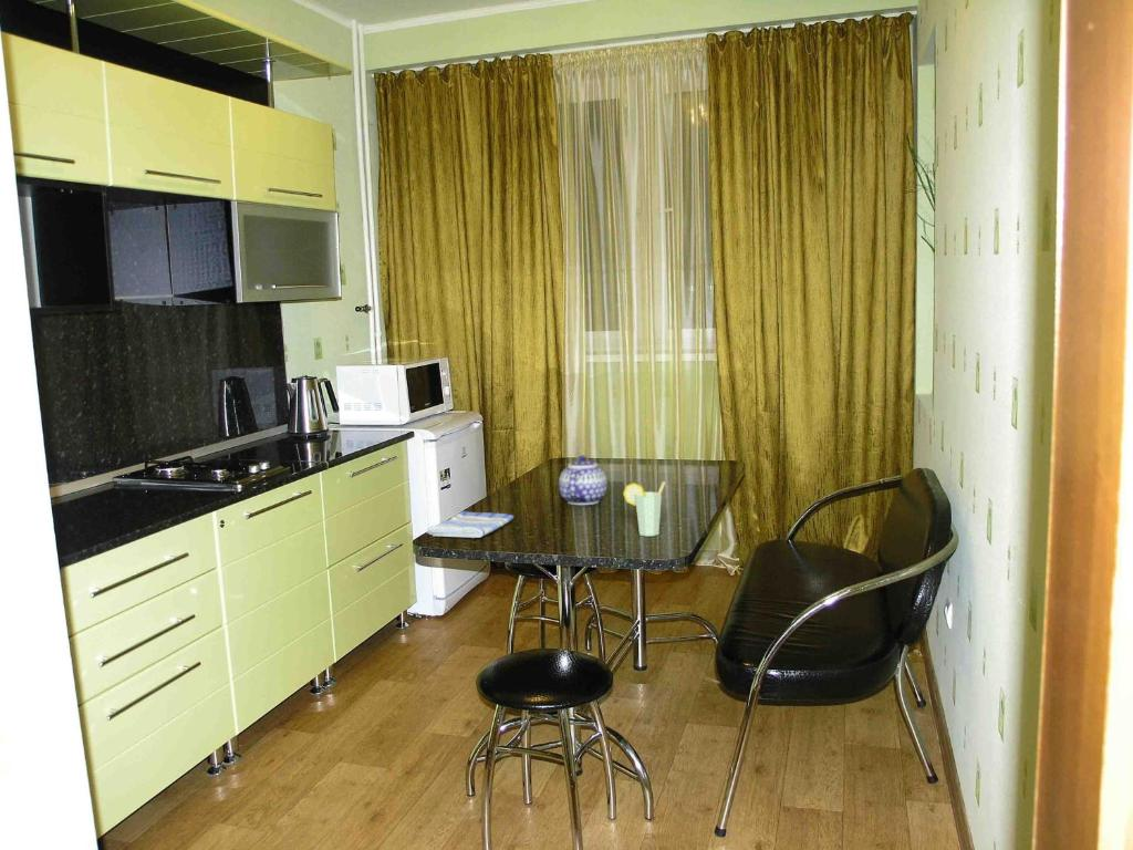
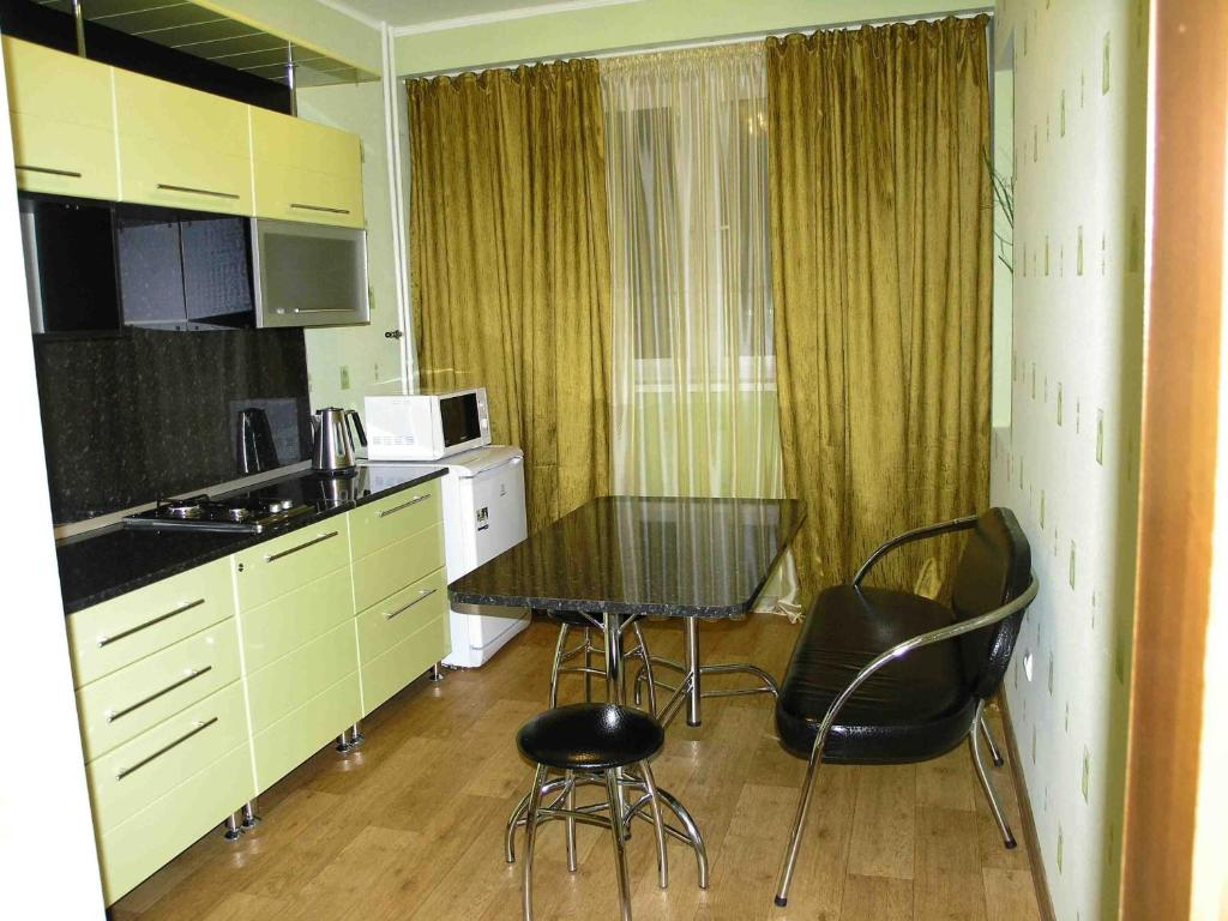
- cup [622,480,667,537]
- teapot [558,455,609,506]
- dish towel [426,510,514,539]
